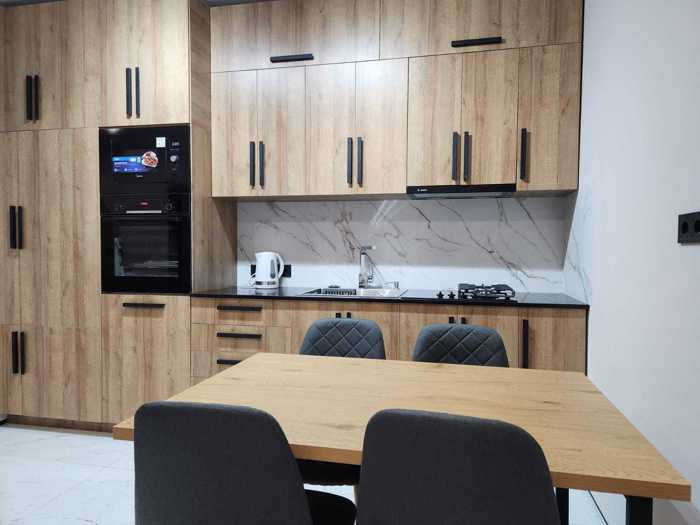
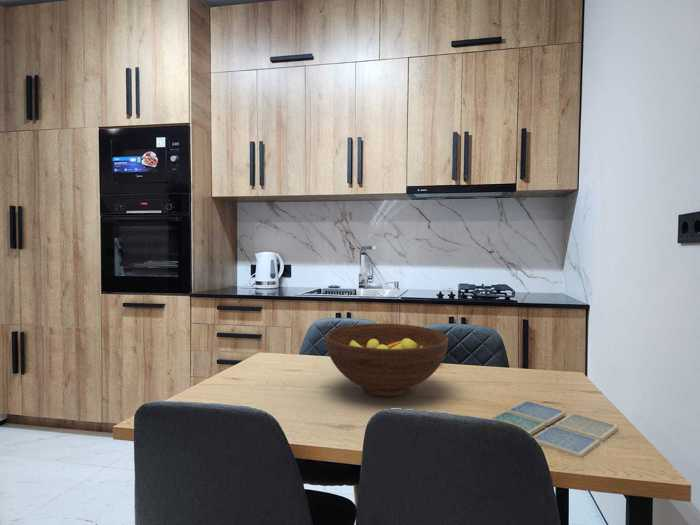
+ fruit bowl [324,323,449,398]
+ drink coaster [488,400,619,459]
